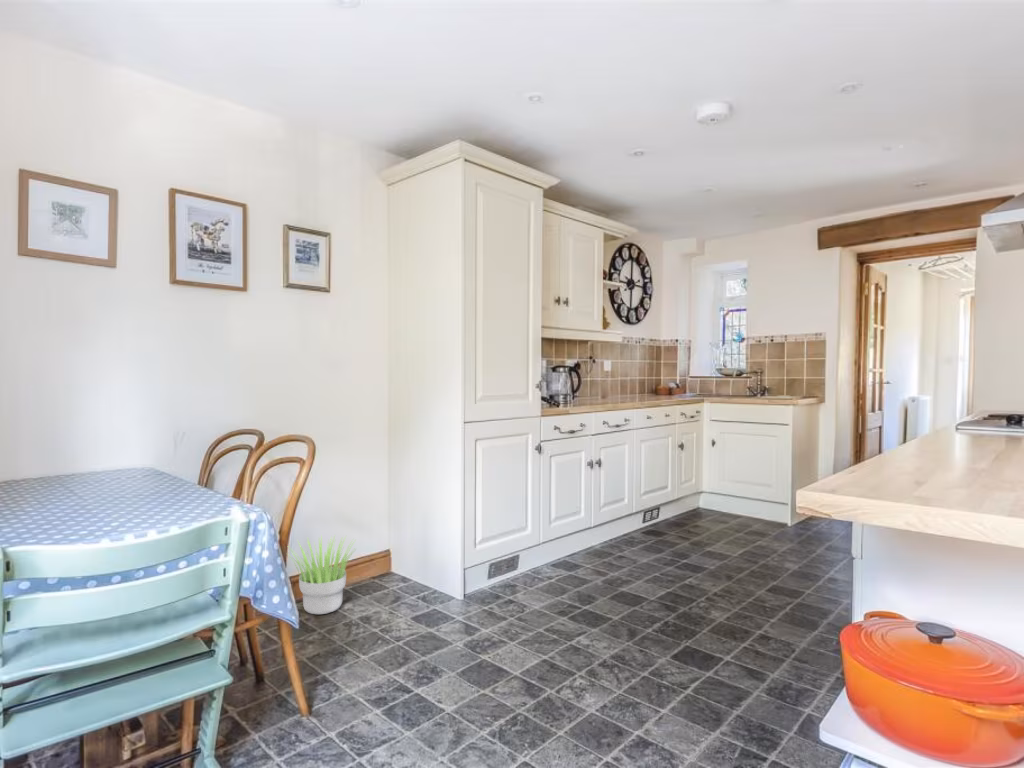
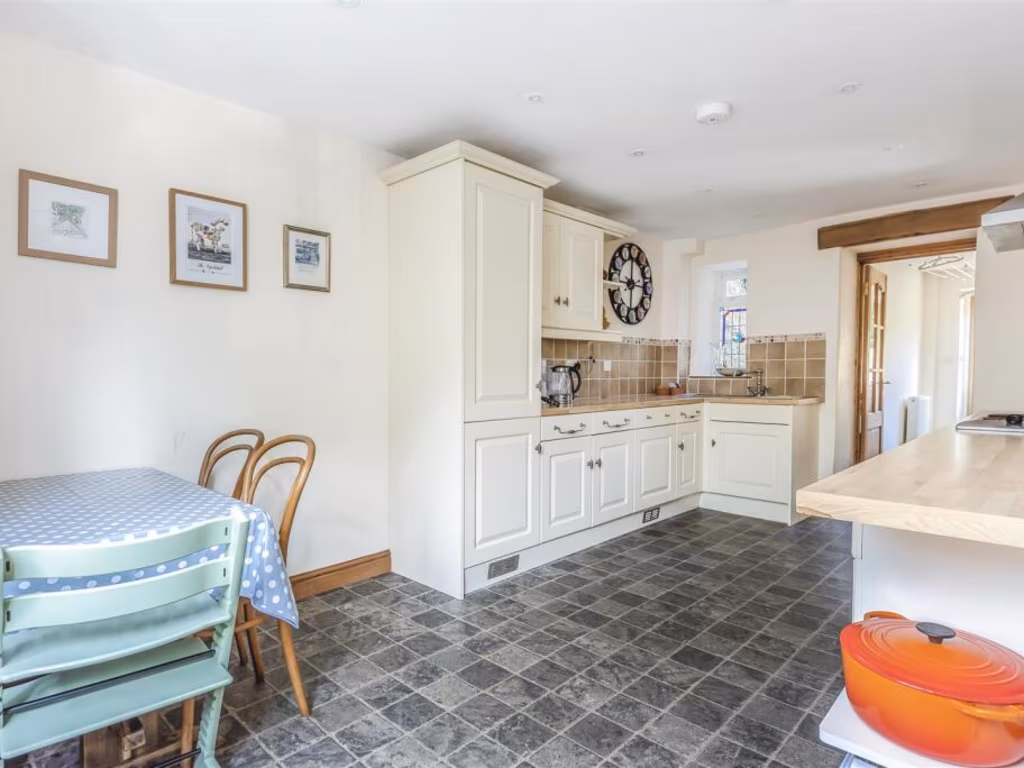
- potted plant [287,534,356,615]
